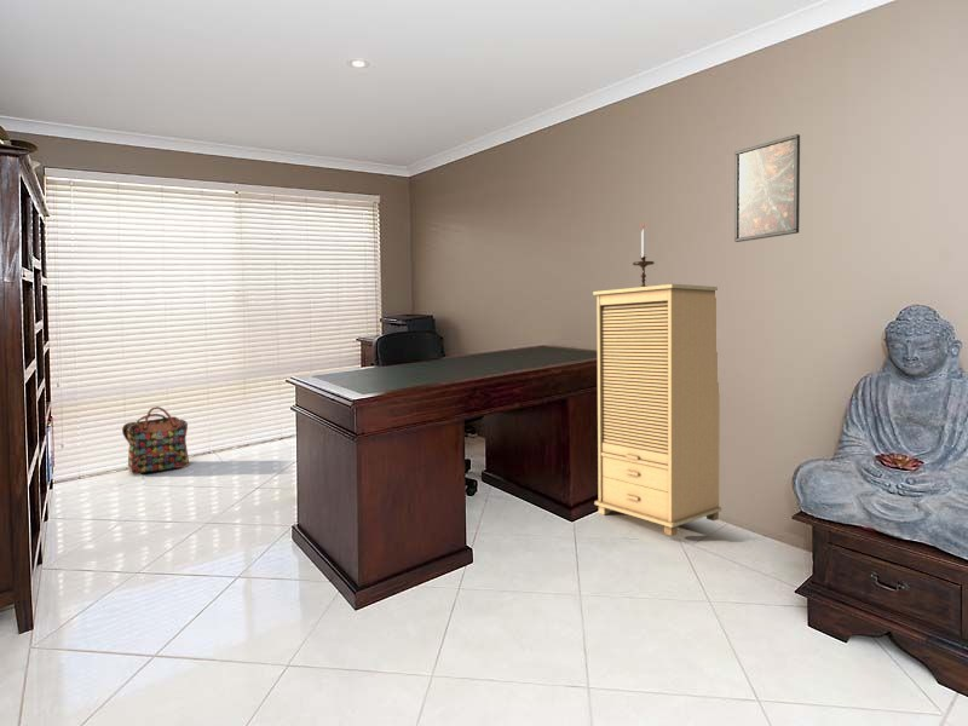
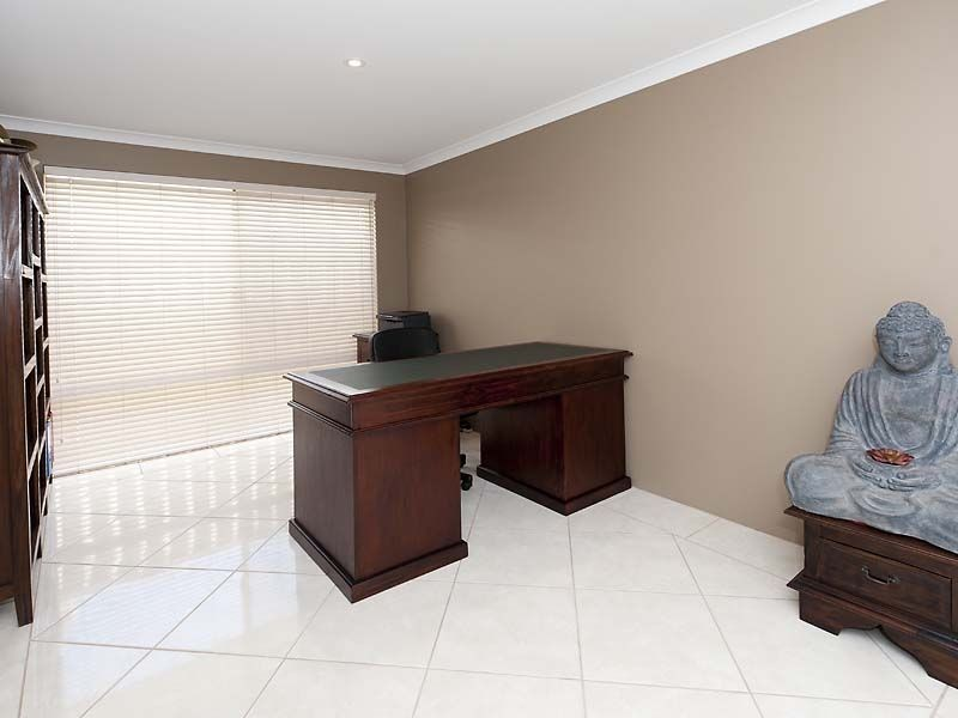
- cabinet [592,283,722,537]
- backpack [121,405,190,476]
- candlestick [632,223,656,287]
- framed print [733,133,801,243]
